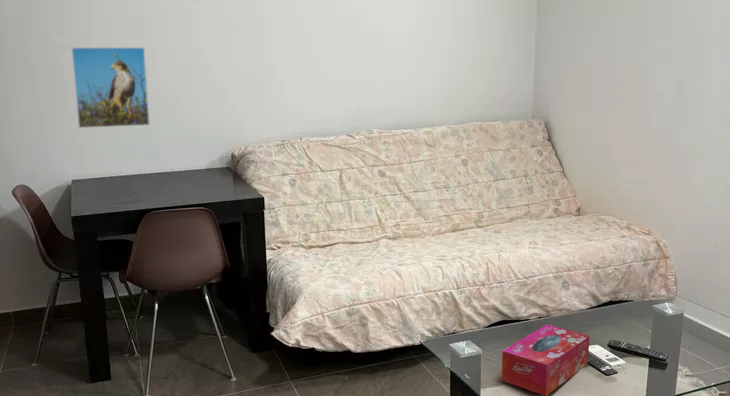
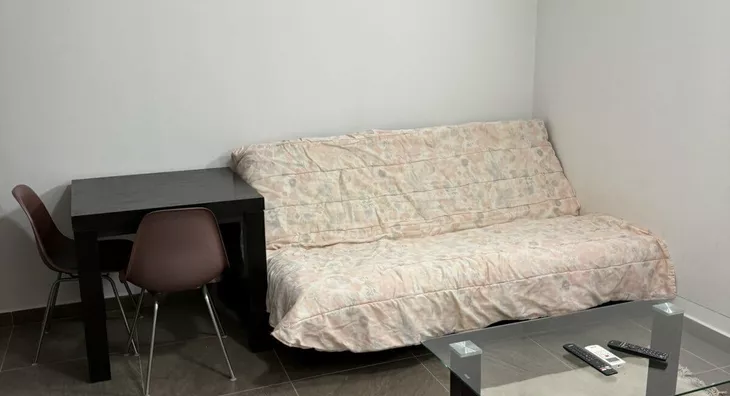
- tissue box [501,323,591,396]
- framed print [70,46,151,129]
